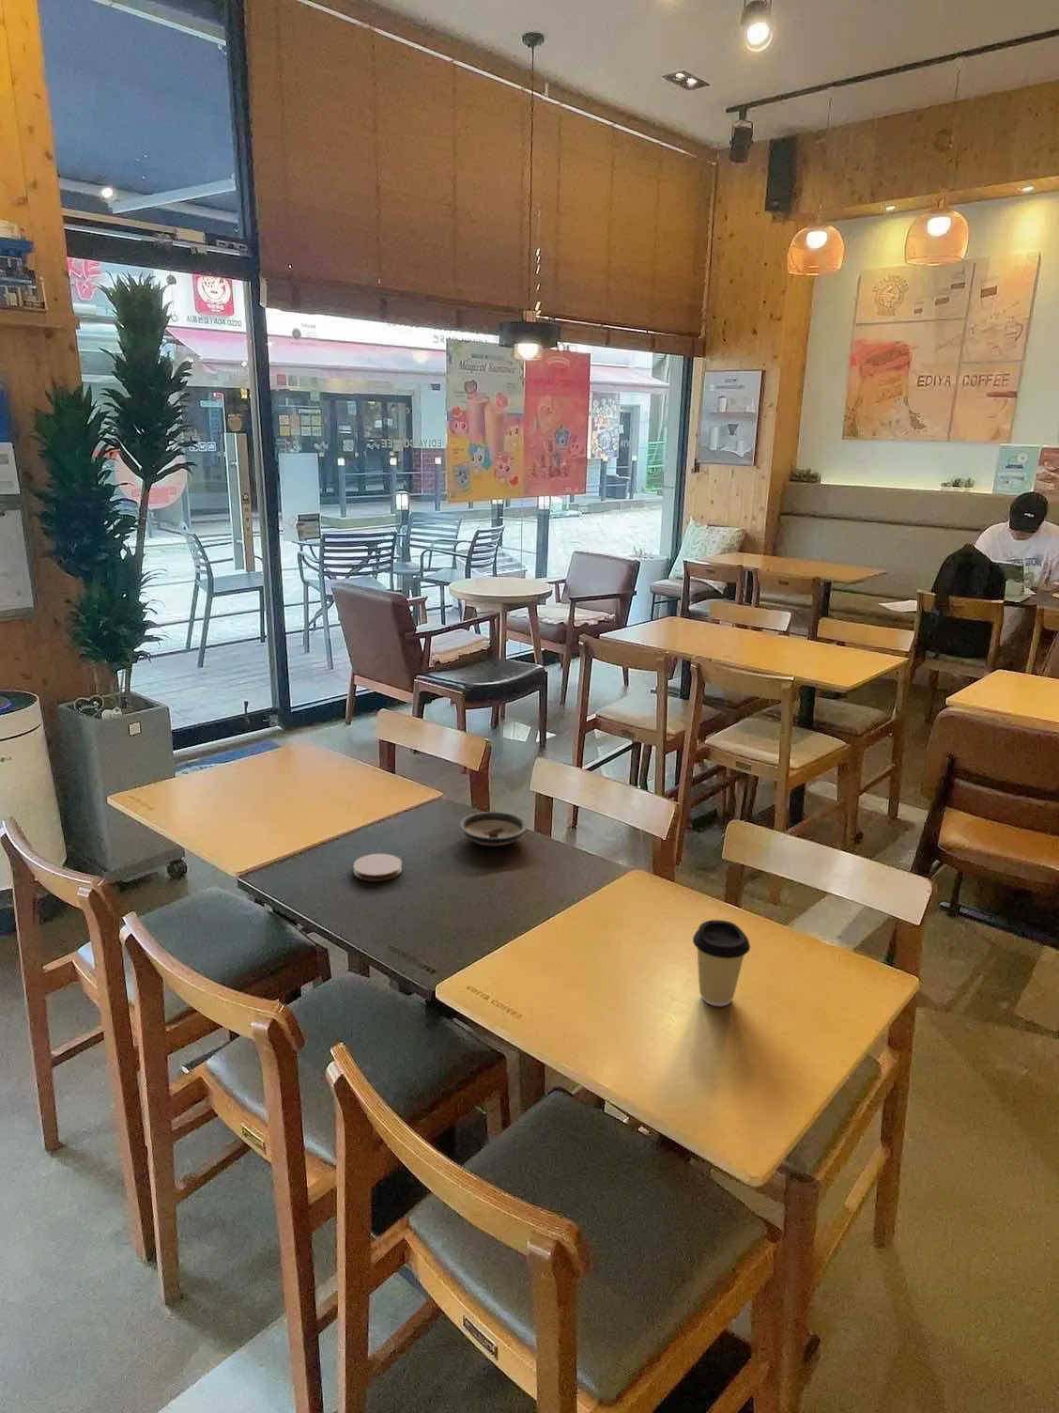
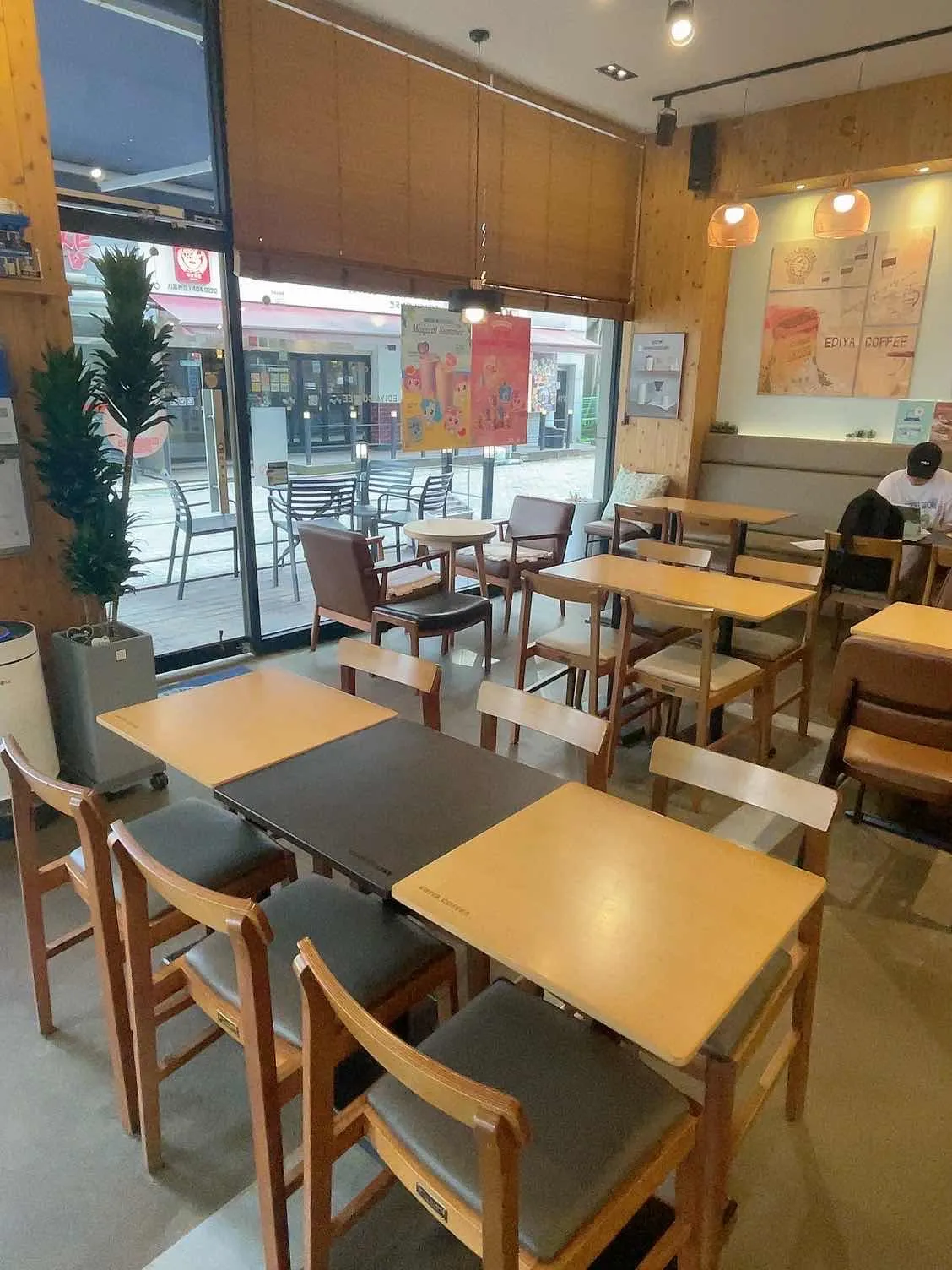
- coffee cup [692,919,751,1007]
- saucer [459,811,527,848]
- coaster [352,853,403,882]
